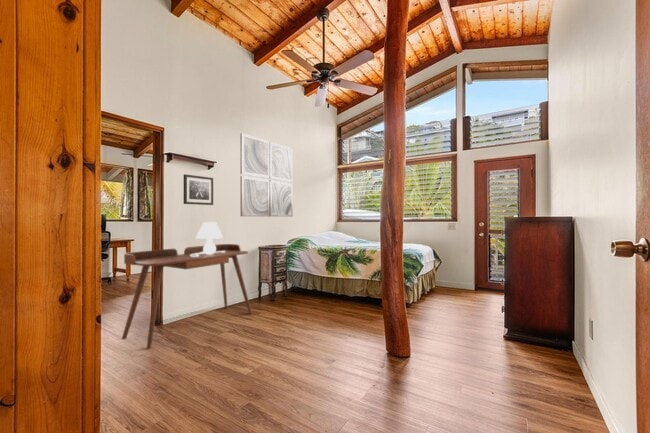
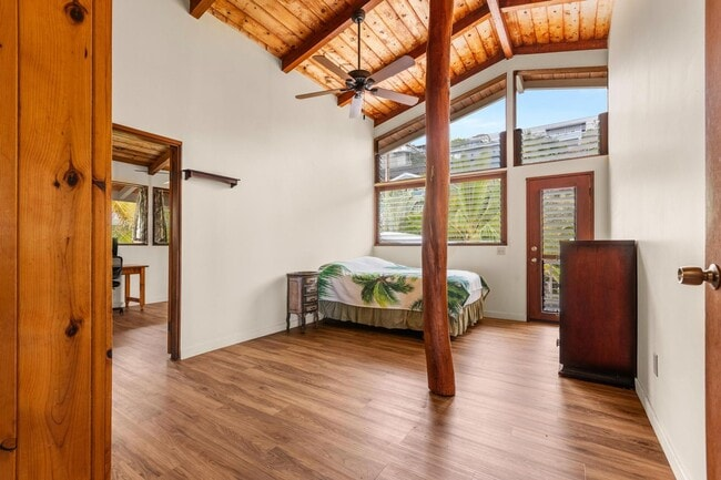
- wall art [239,132,294,218]
- desk [121,243,253,350]
- wall art [183,173,214,206]
- table lamp [190,221,227,257]
